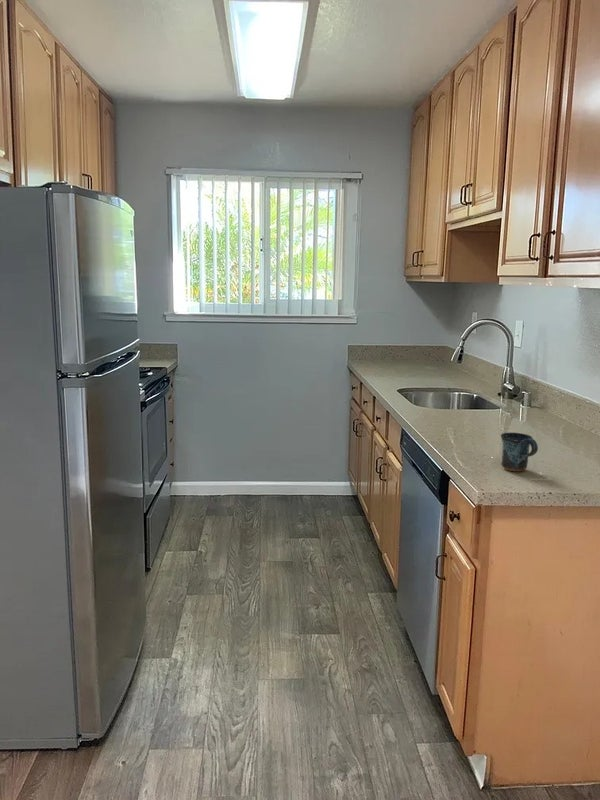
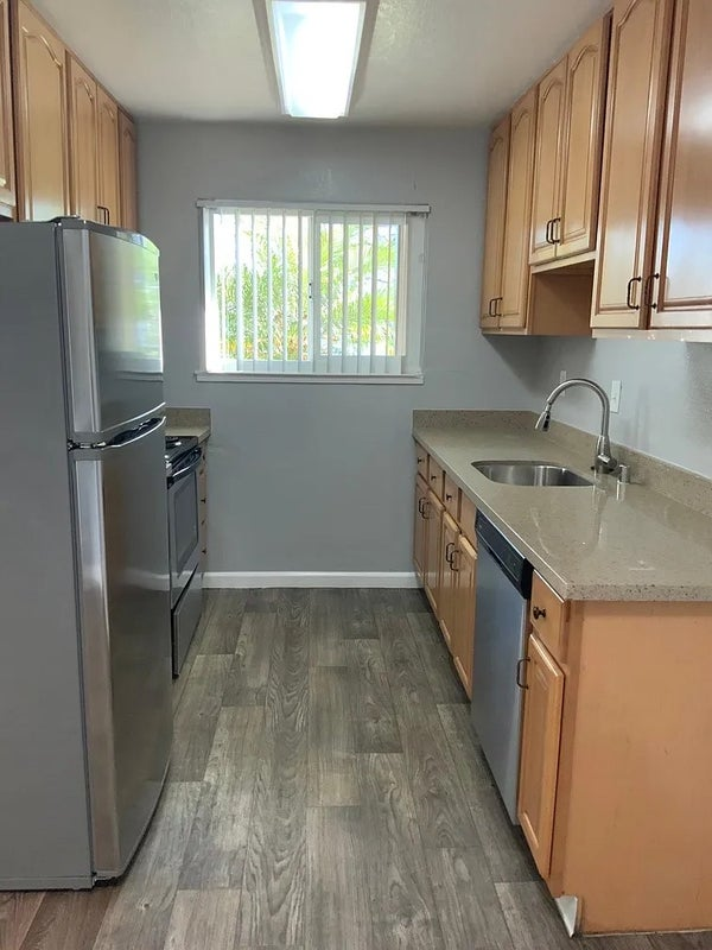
- mug [500,432,539,472]
